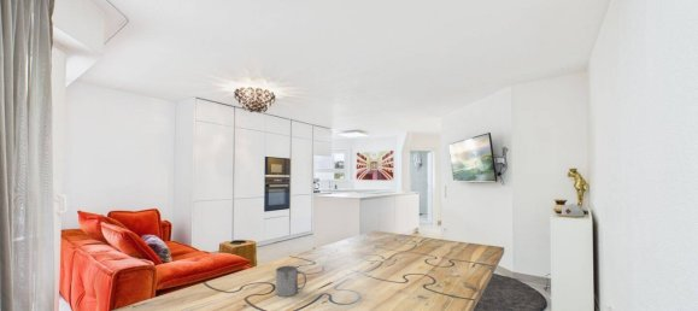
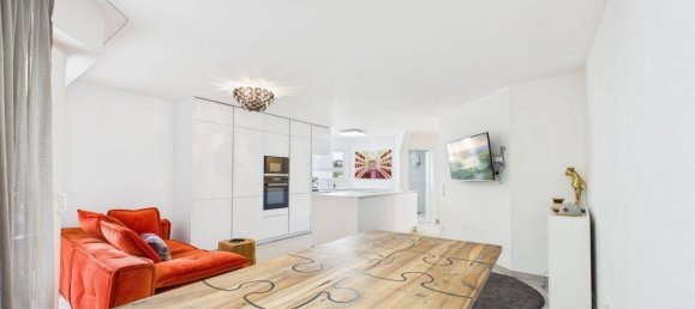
- mug [275,265,307,298]
